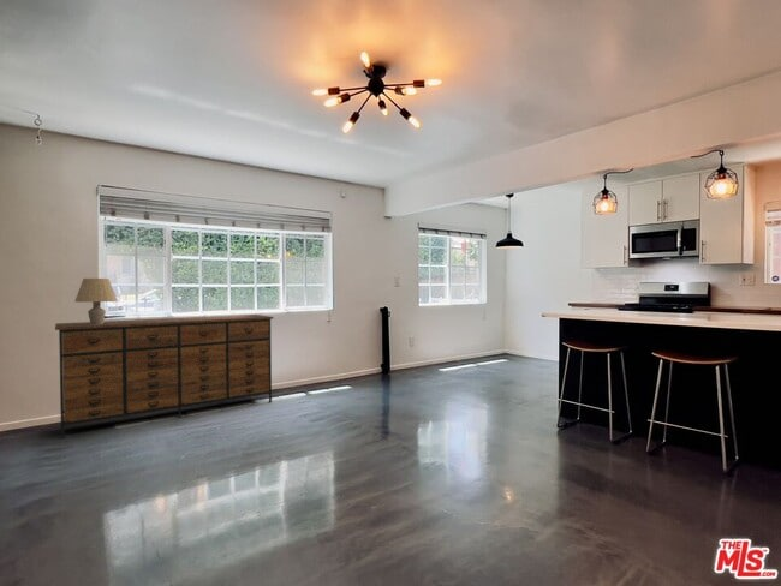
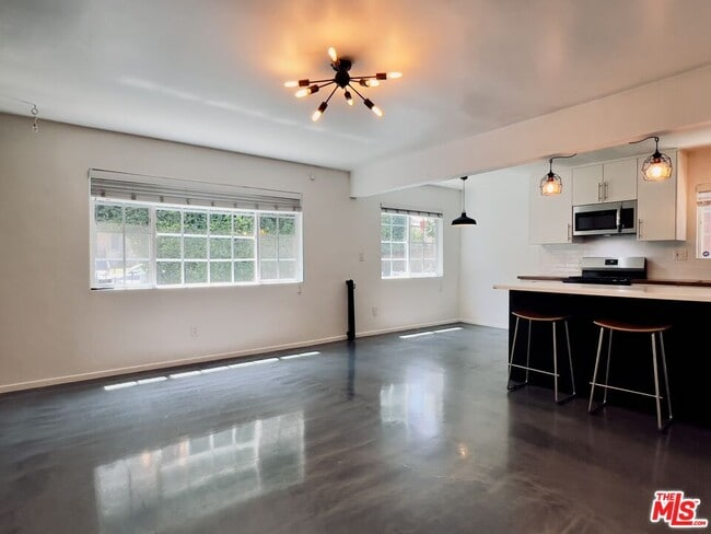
- sideboard [54,313,274,440]
- table lamp [73,277,119,324]
